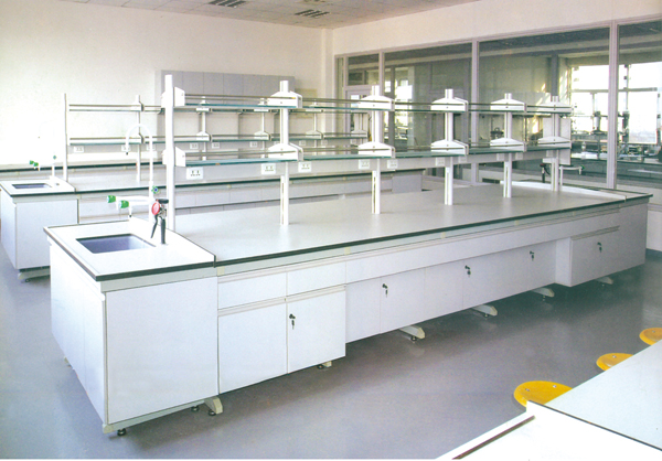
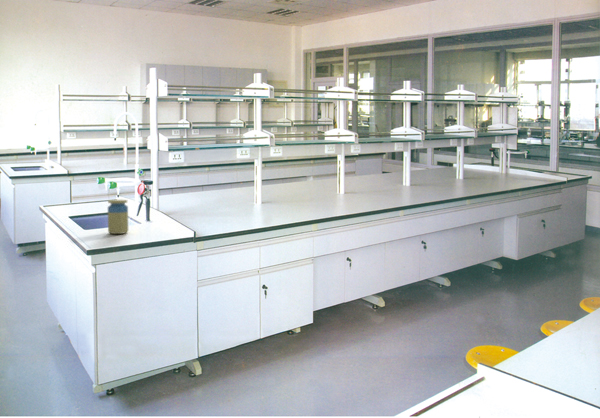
+ jar [107,199,129,235]
